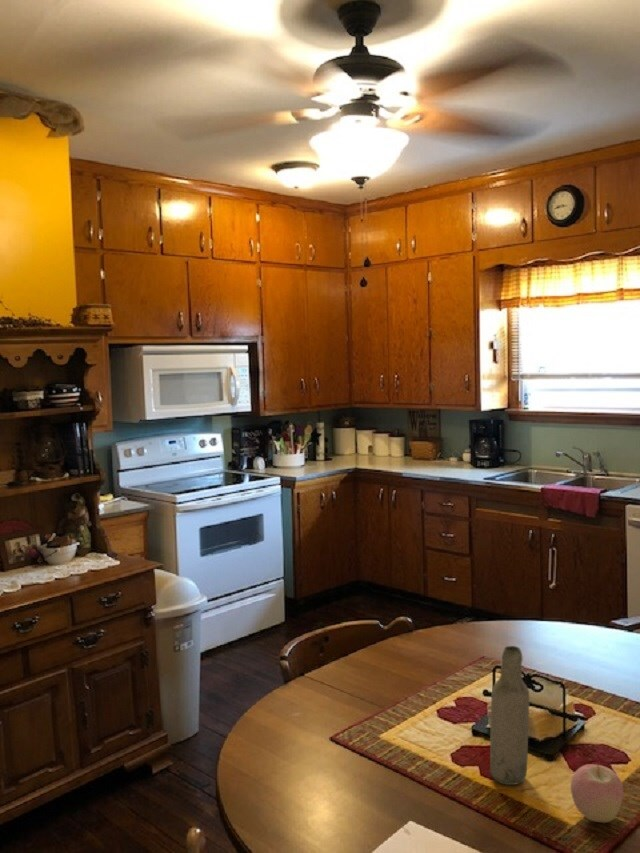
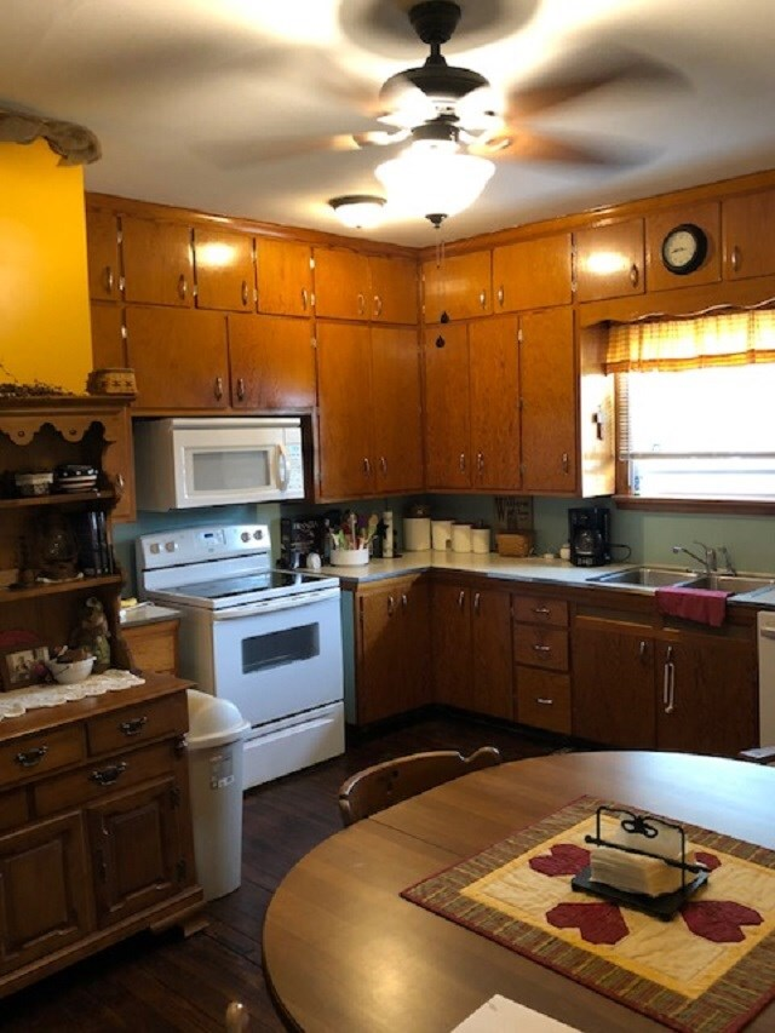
- bottle [489,645,530,786]
- apple [570,762,624,824]
